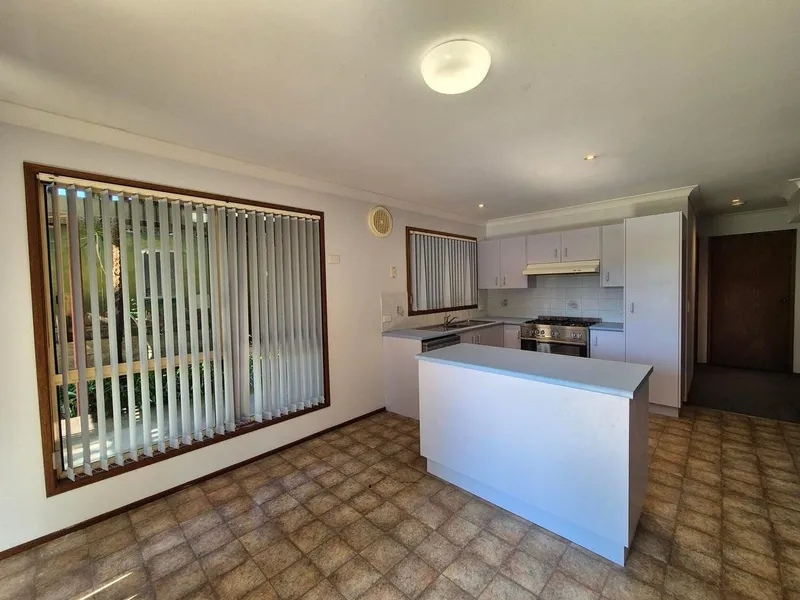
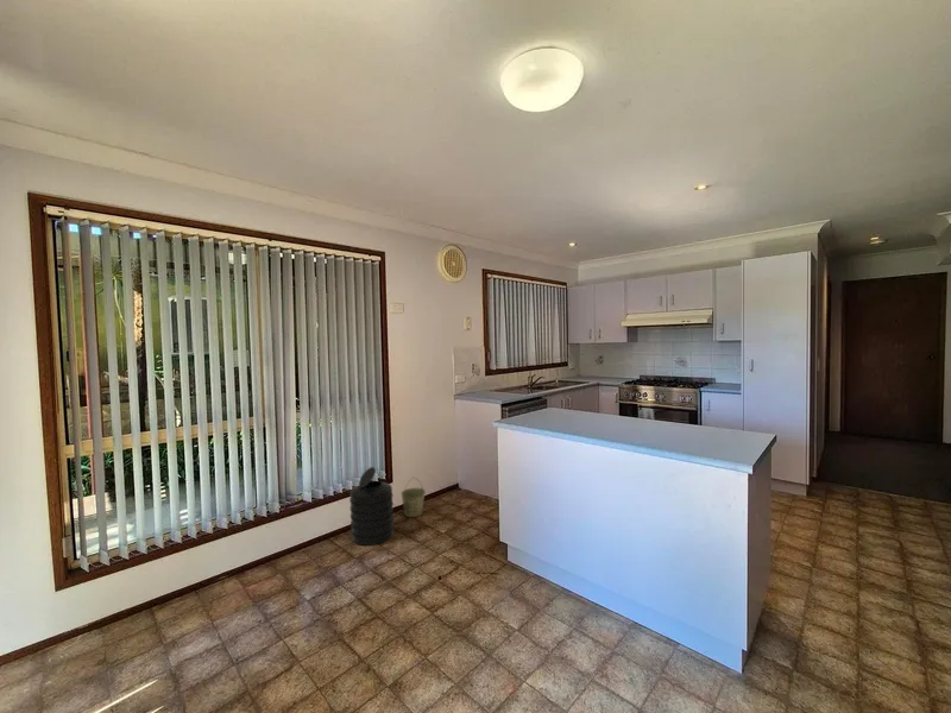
+ trash can [348,466,395,547]
+ bucket [399,477,427,518]
